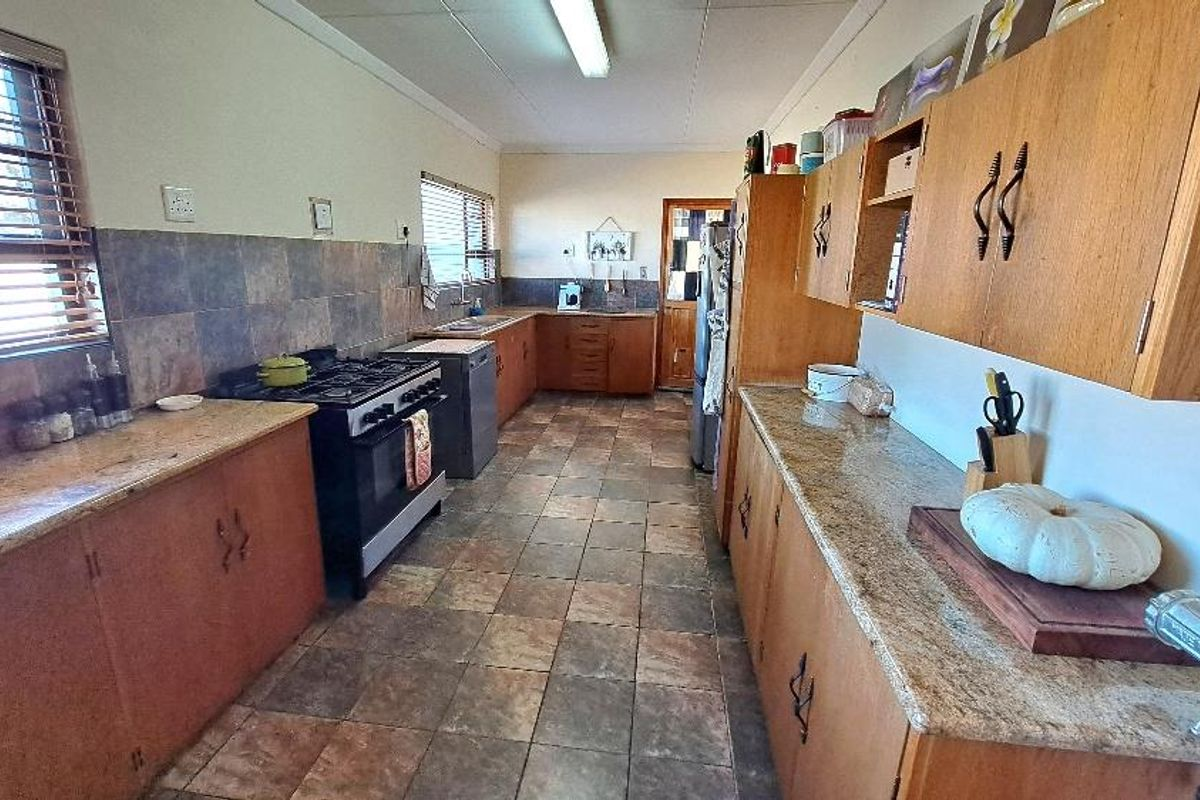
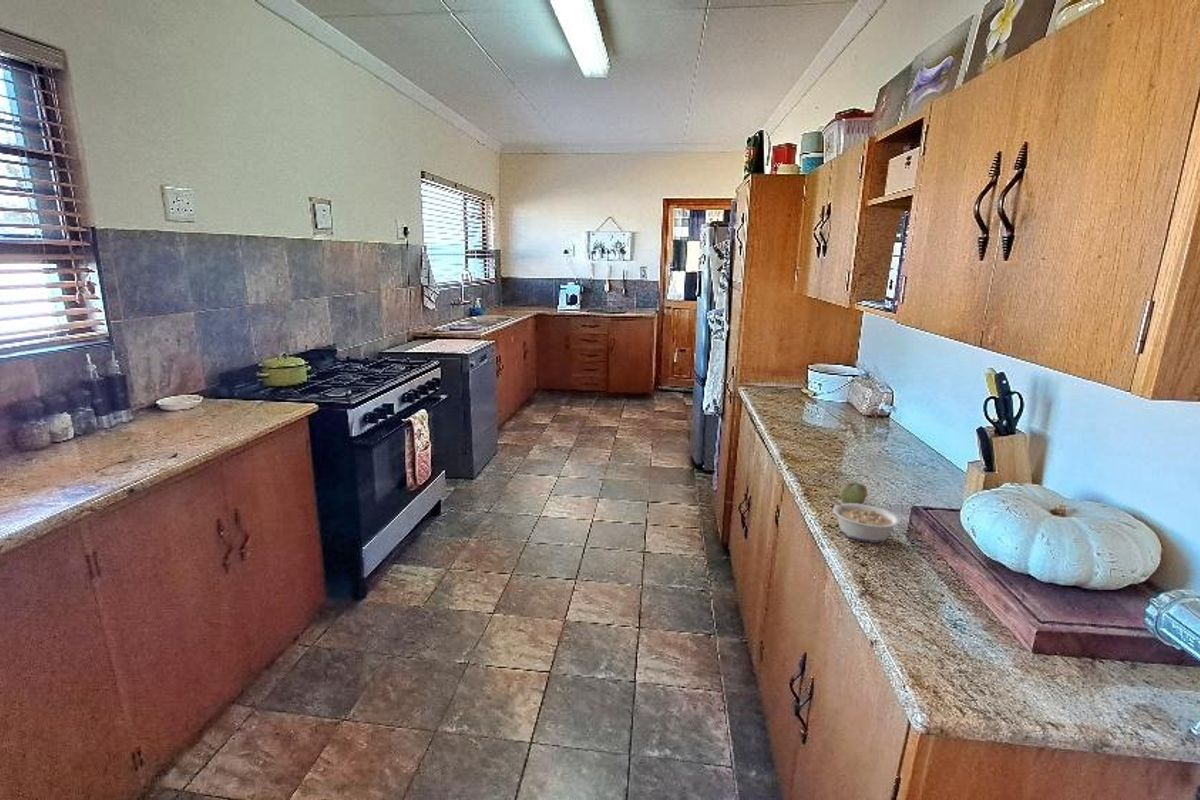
+ legume [826,495,901,544]
+ apple [838,482,868,504]
